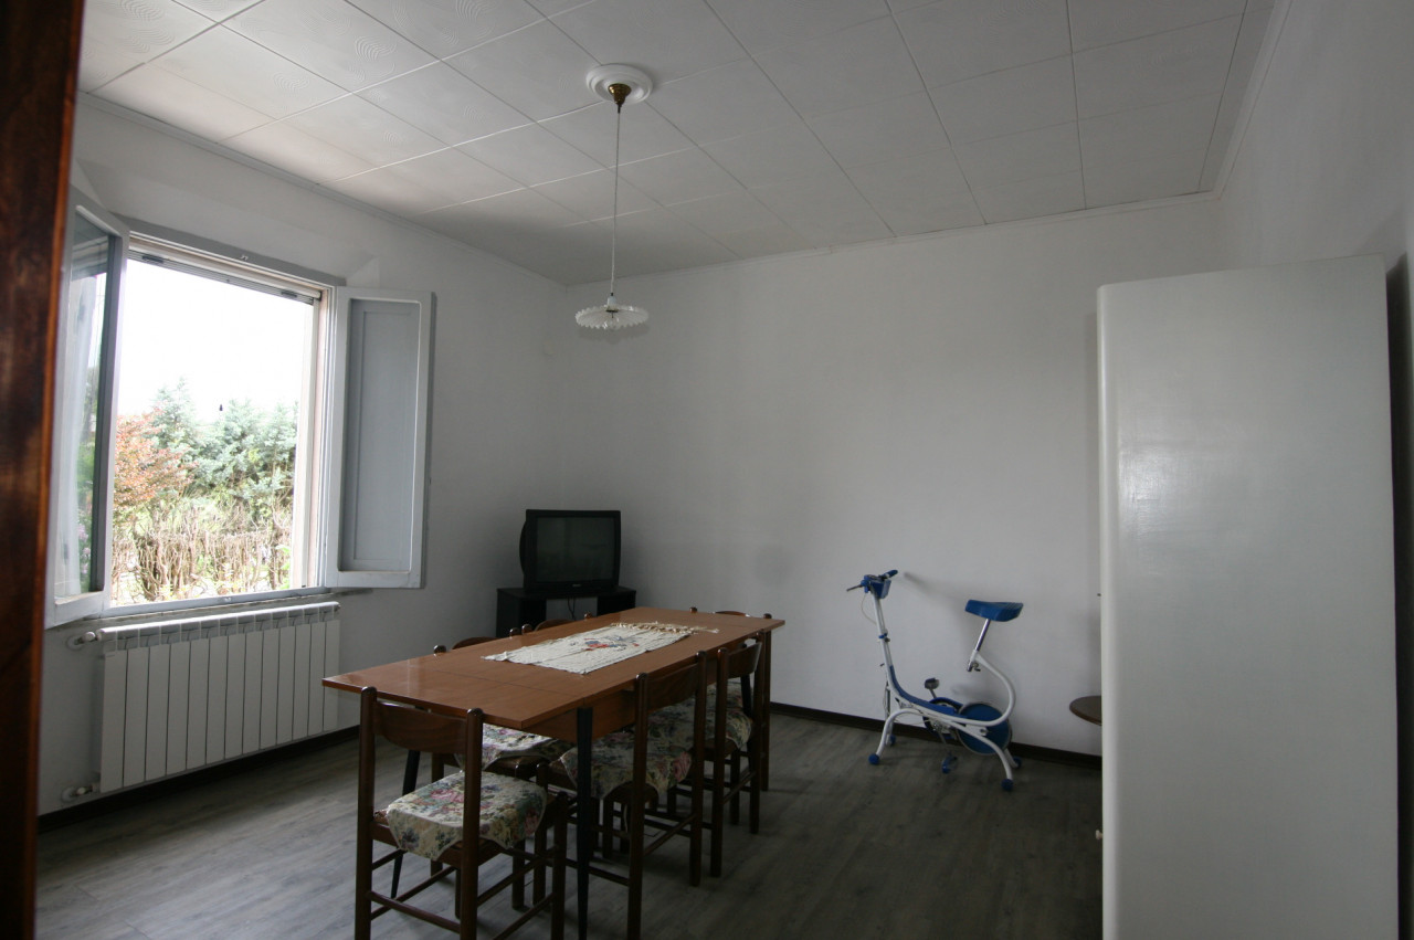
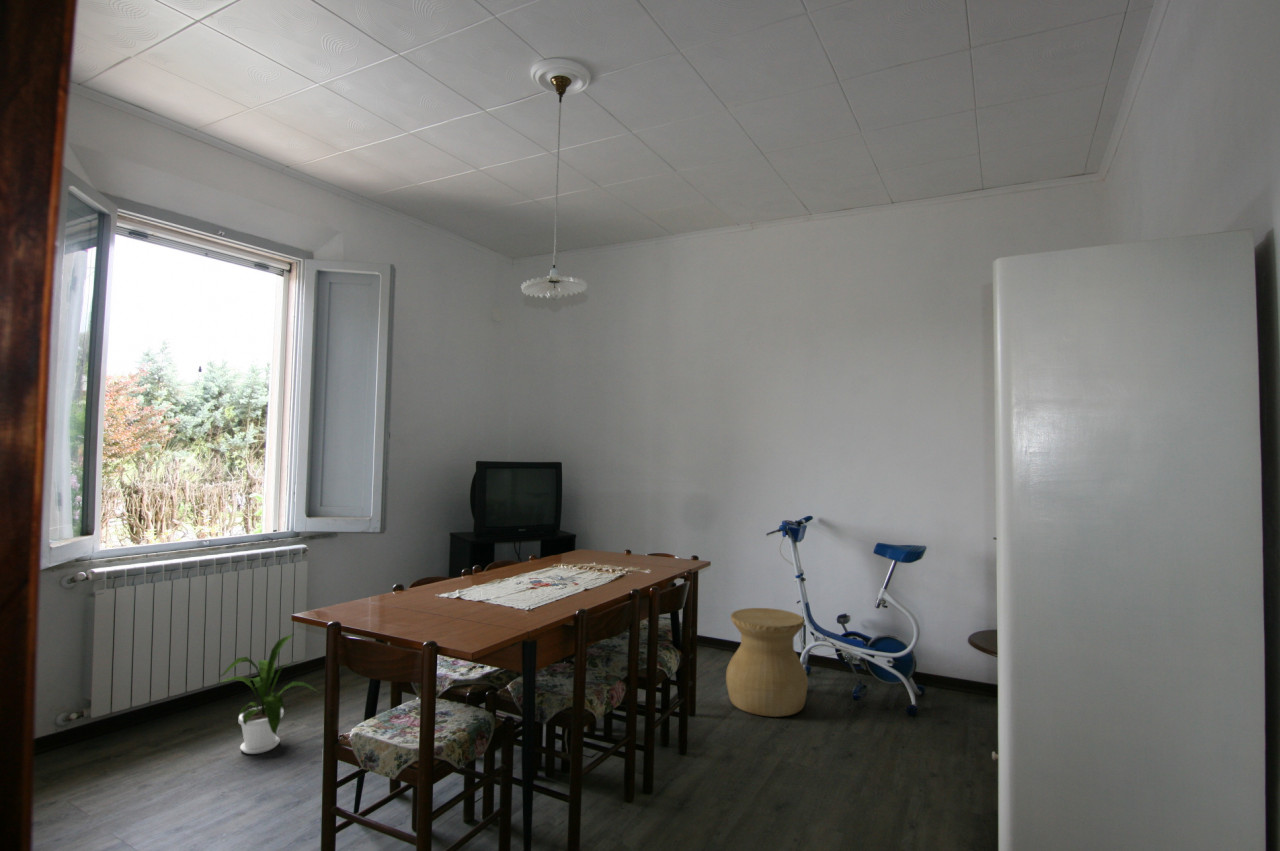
+ house plant [216,633,323,755]
+ side table [725,607,809,718]
